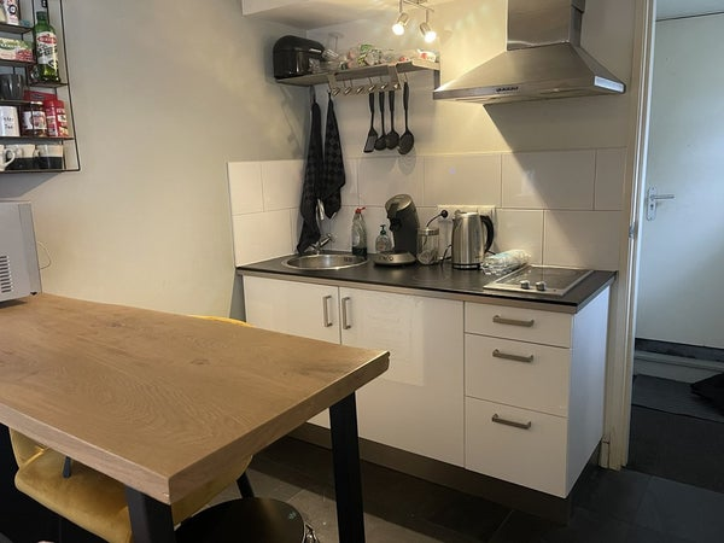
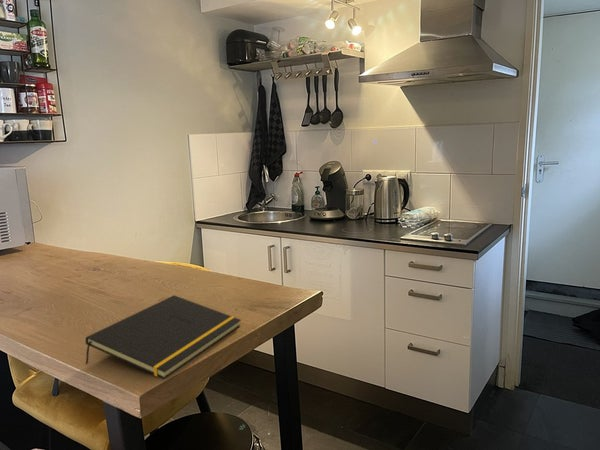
+ notepad [85,294,242,380]
